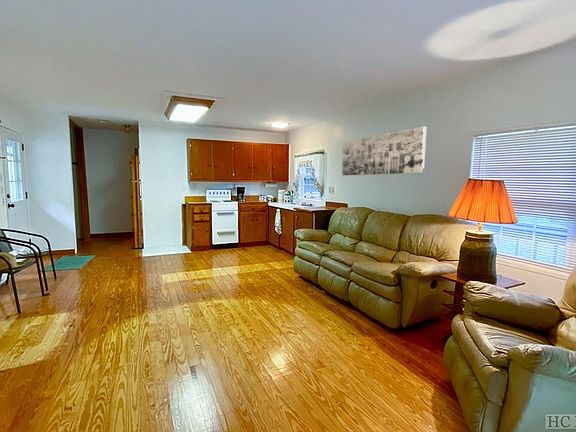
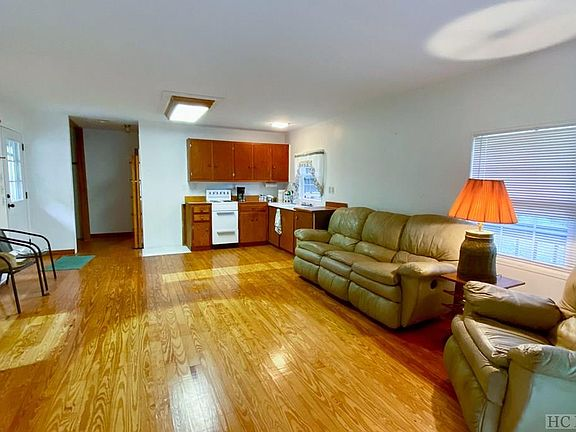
- wall art [341,126,427,176]
